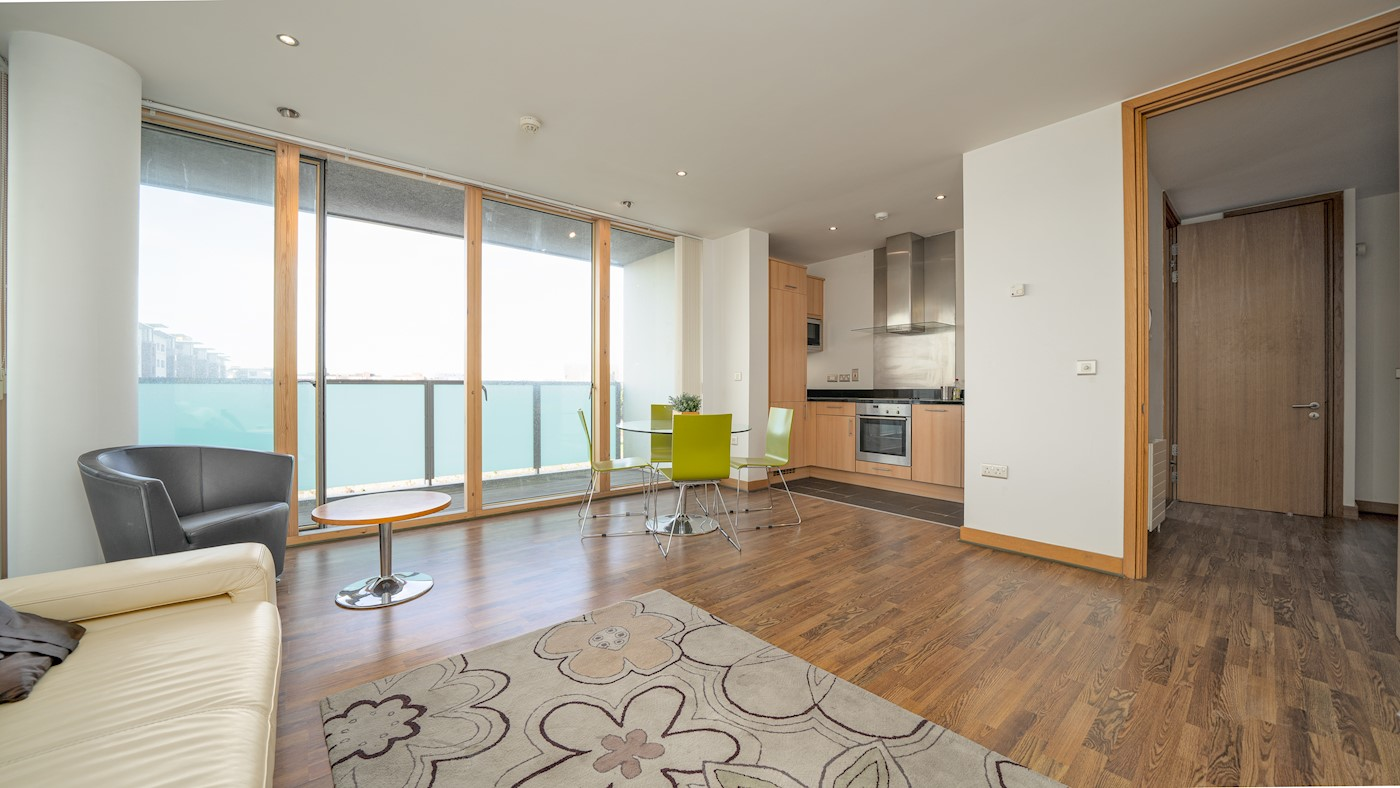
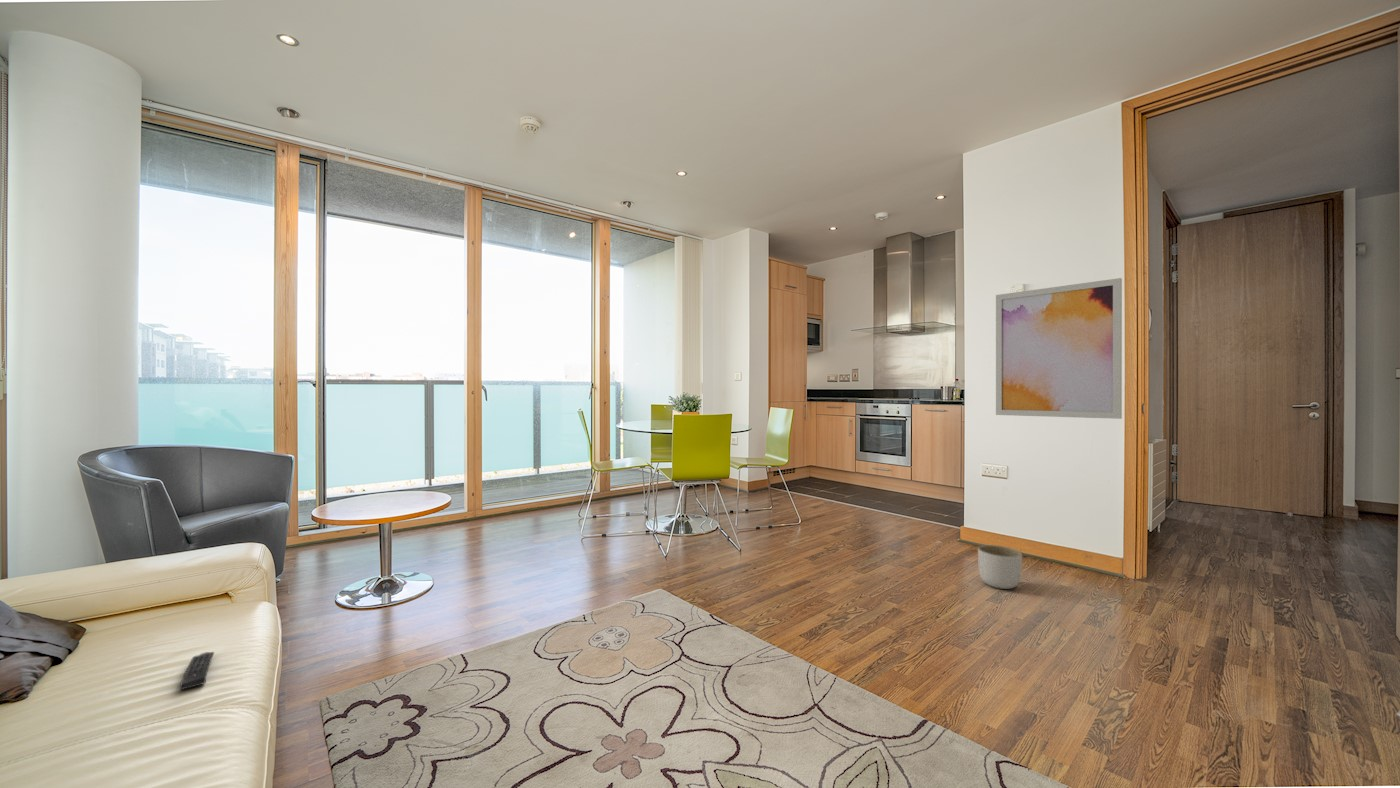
+ planter [977,544,1023,590]
+ wall art [995,277,1123,420]
+ remote control [179,651,215,691]
